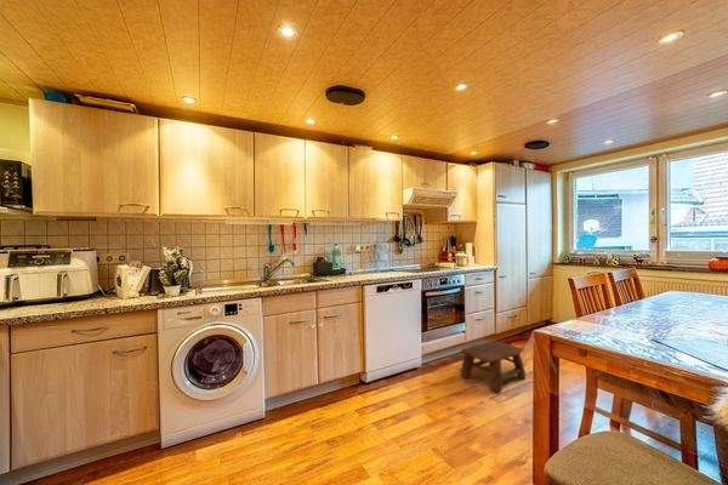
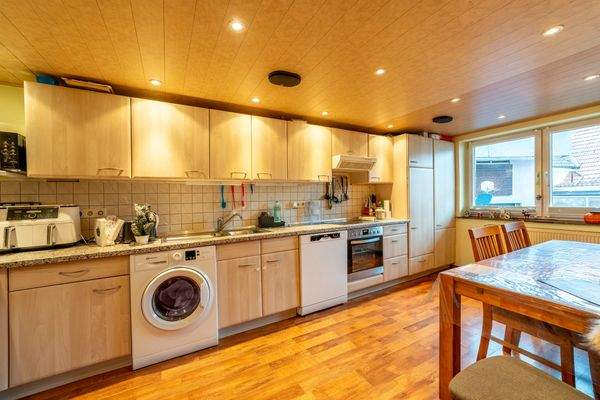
- stool [460,340,527,394]
